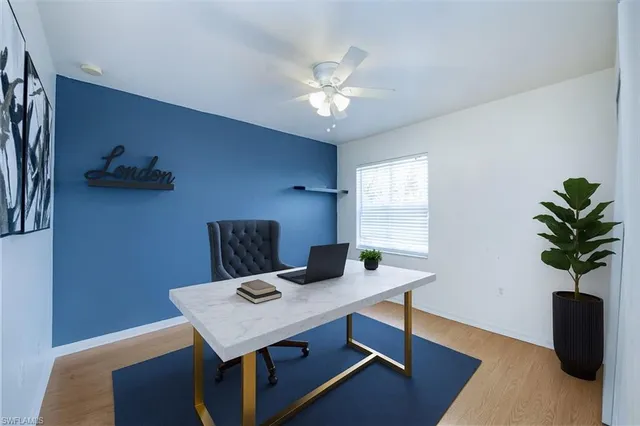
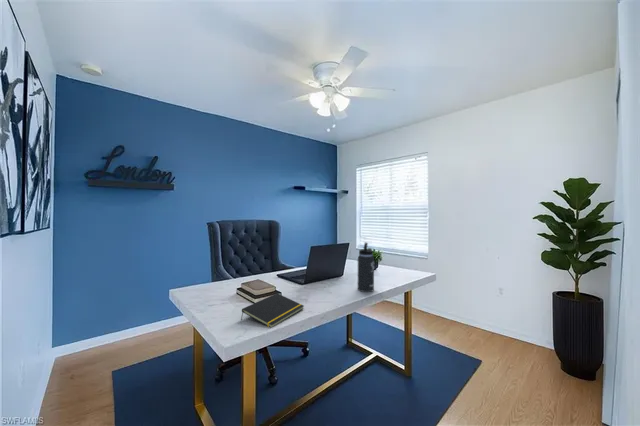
+ thermos bottle [356,242,375,293]
+ notepad [240,292,305,328]
